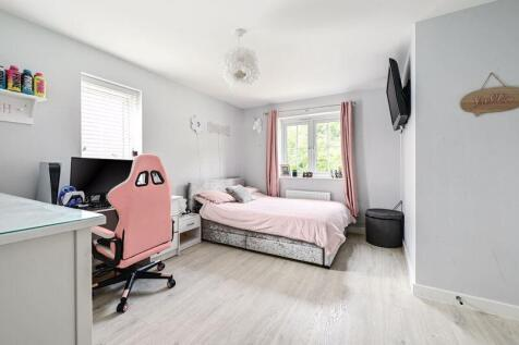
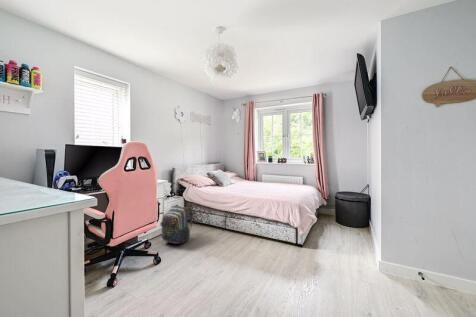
+ backpack [159,205,193,245]
